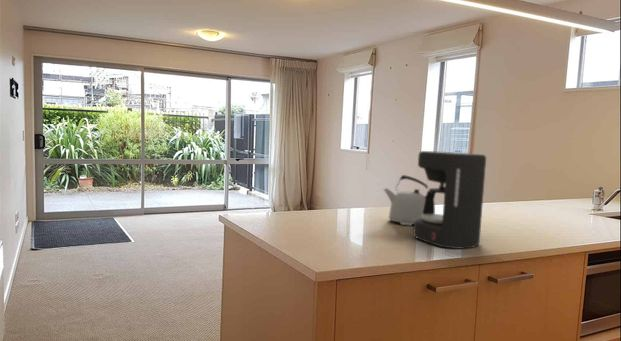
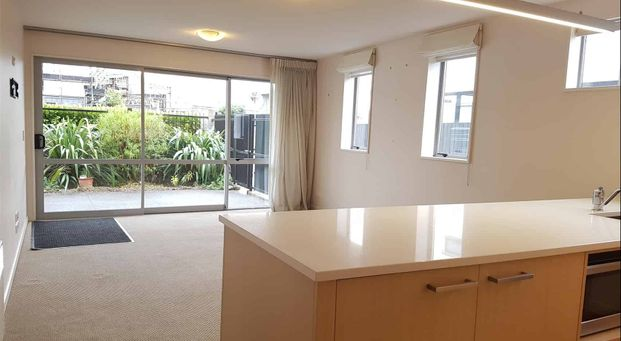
- coffee maker [412,150,487,250]
- kettle [382,174,436,227]
